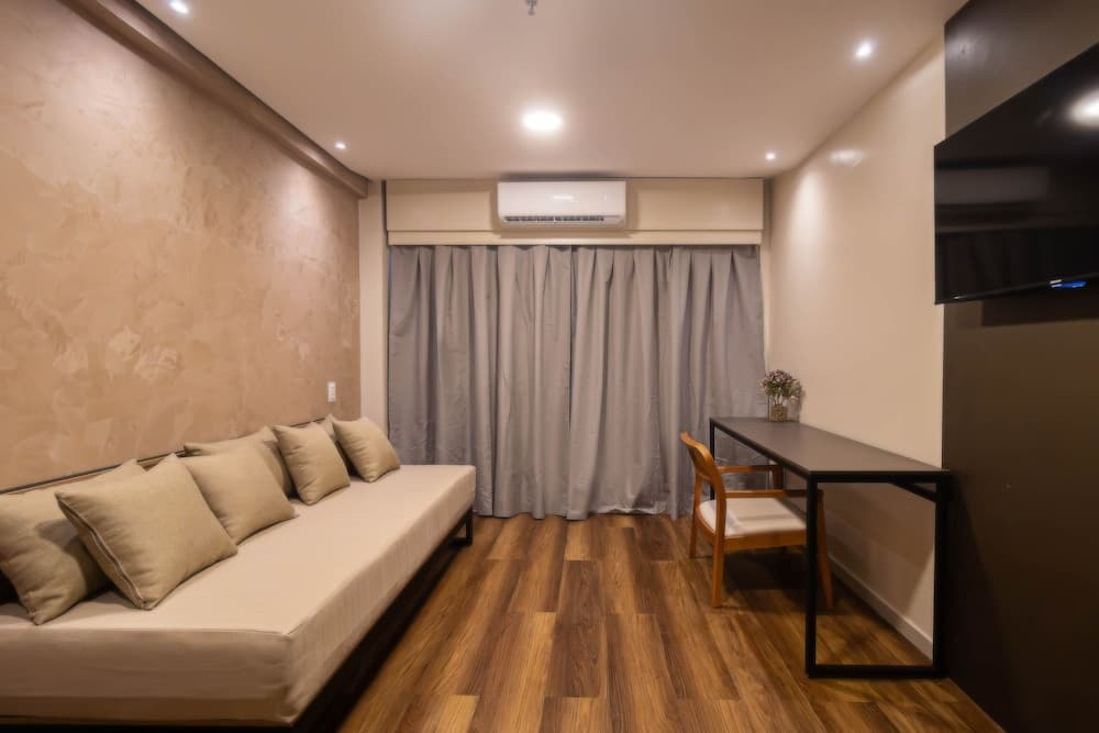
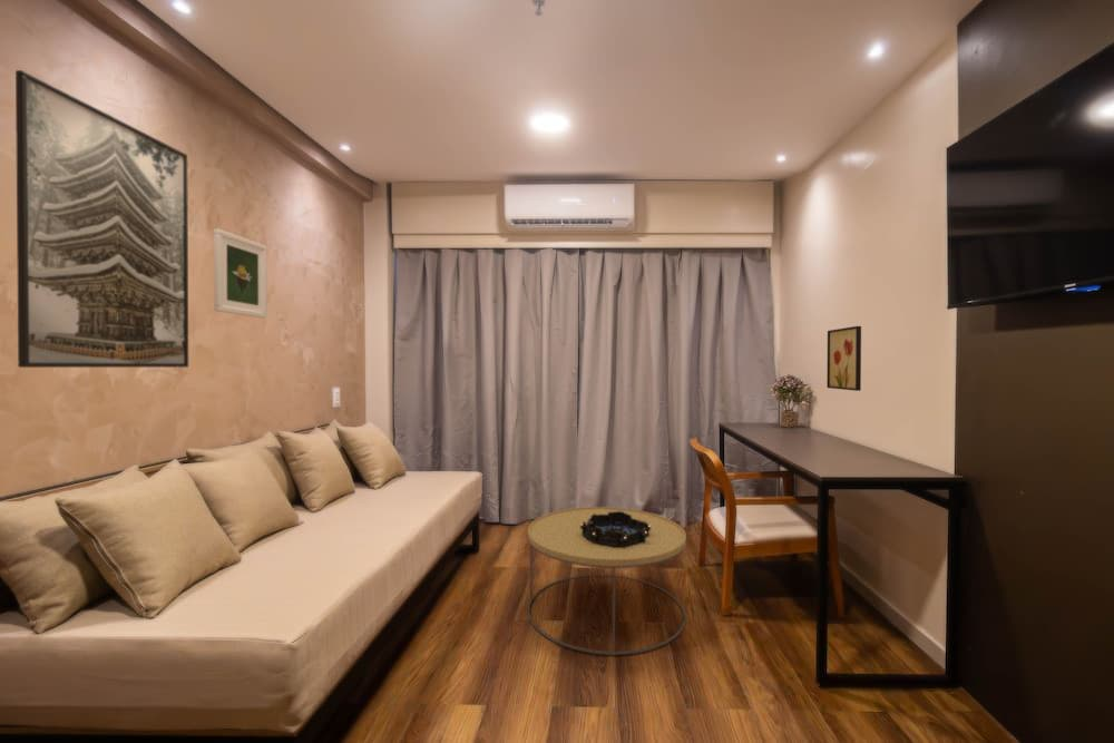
+ wall art [825,325,862,392]
+ coffee table [527,506,687,656]
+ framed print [14,69,189,369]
+ decorative bowl [580,511,651,548]
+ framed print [213,227,268,319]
